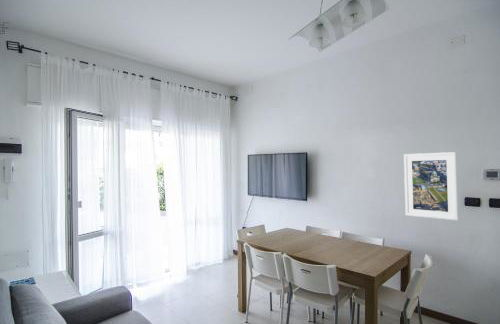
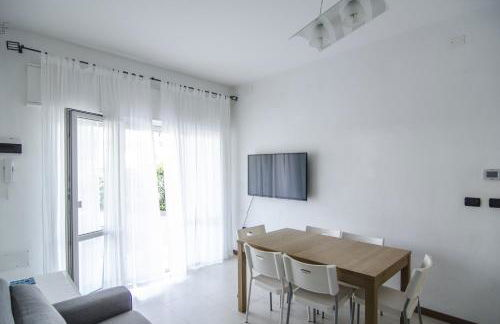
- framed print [403,151,459,221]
